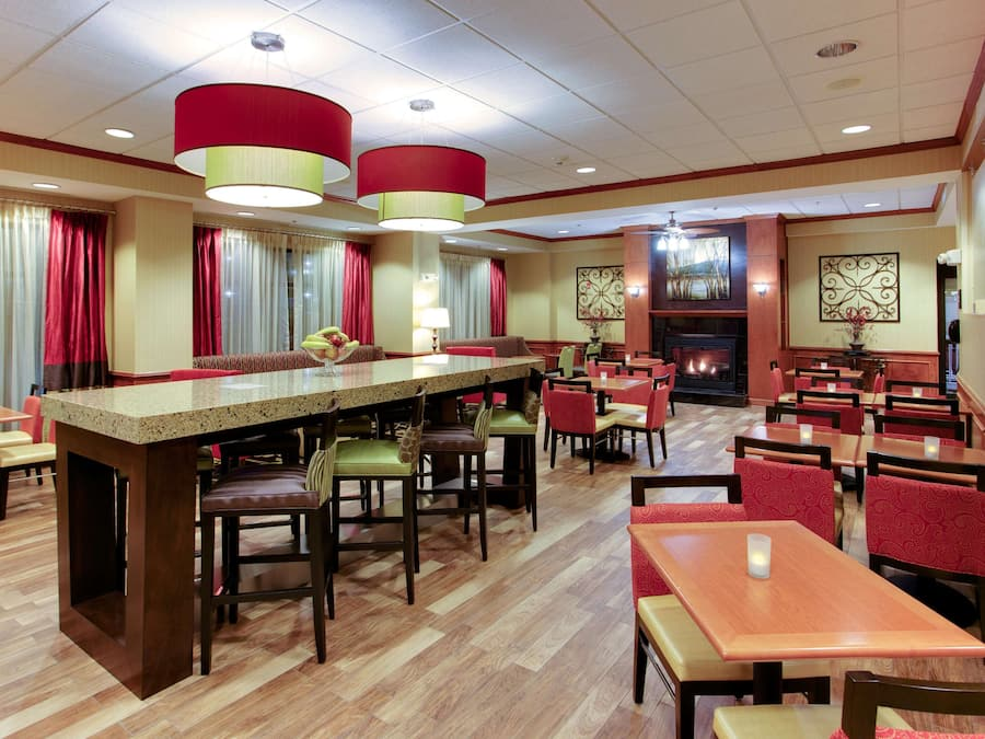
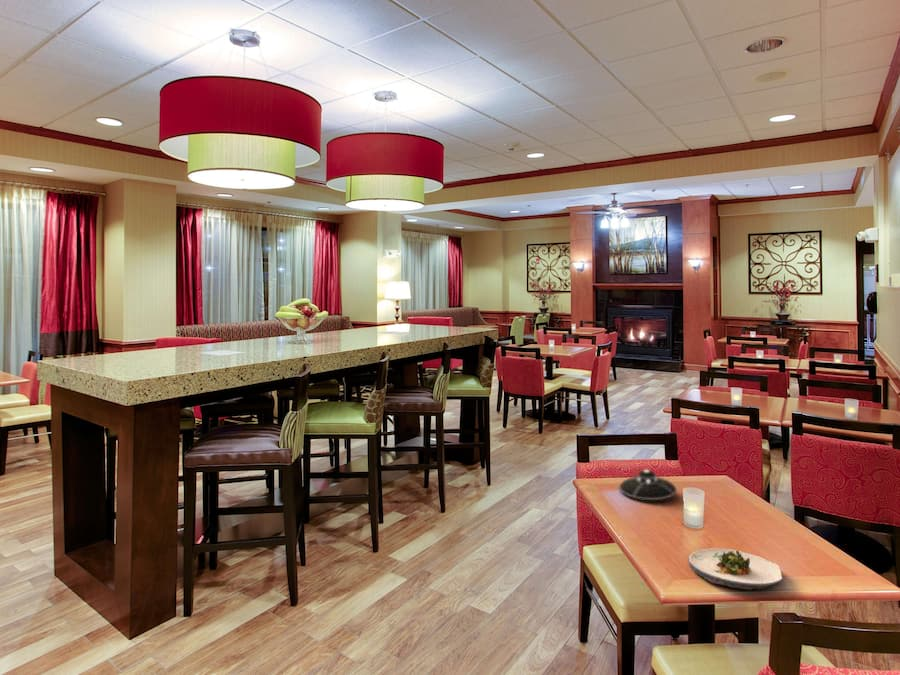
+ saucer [618,469,678,501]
+ salad plate [688,547,783,591]
